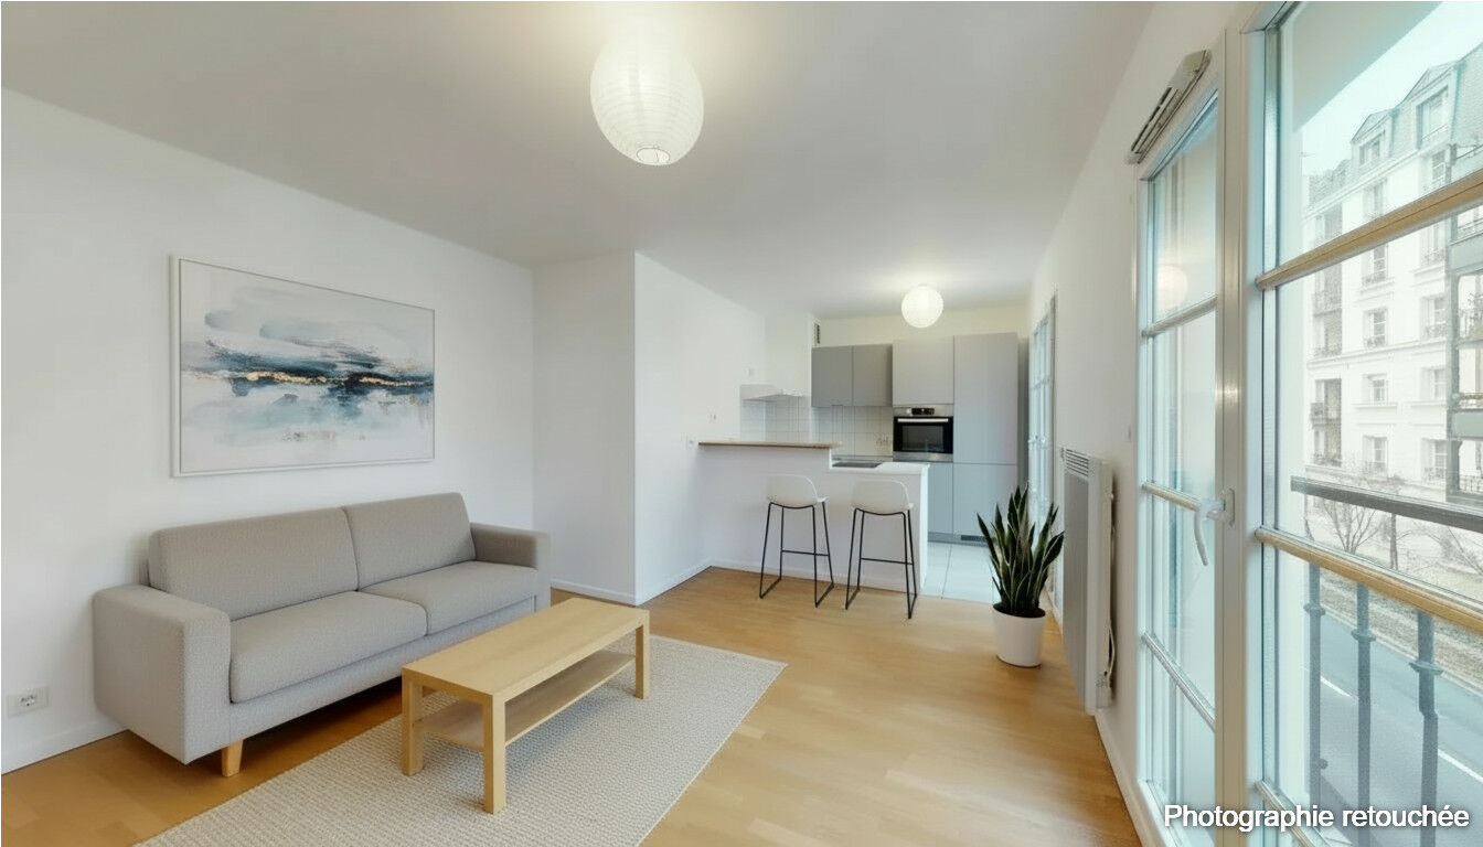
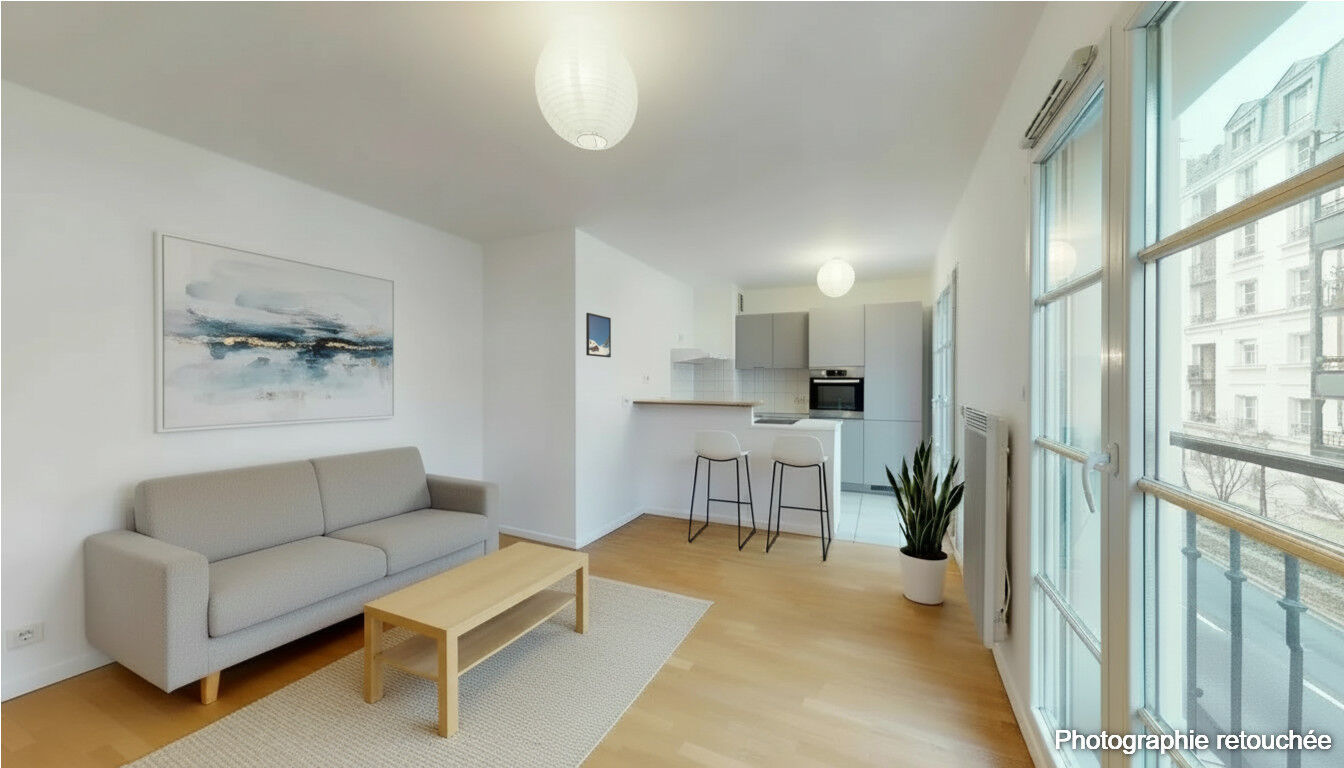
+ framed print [585,312,612,358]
